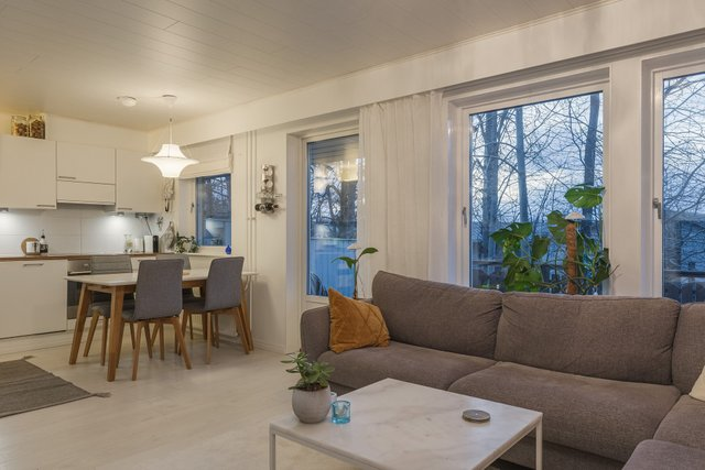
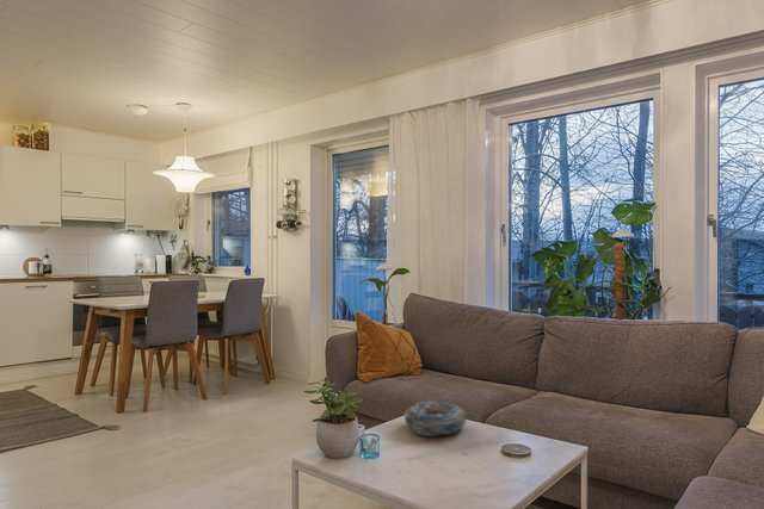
+ decorative bowl [403,401,467,436]
